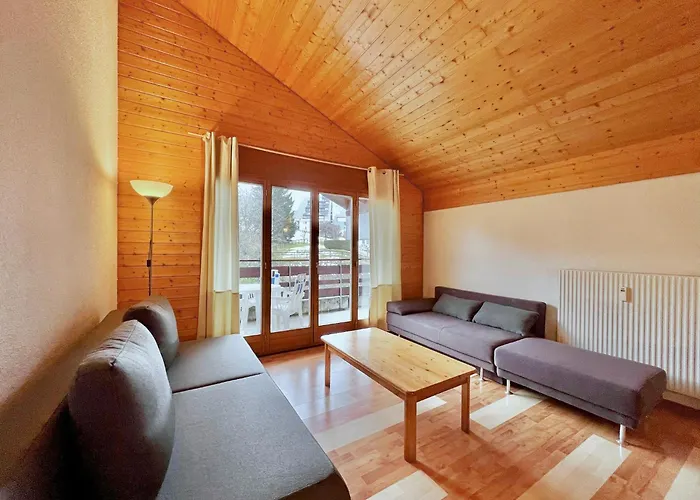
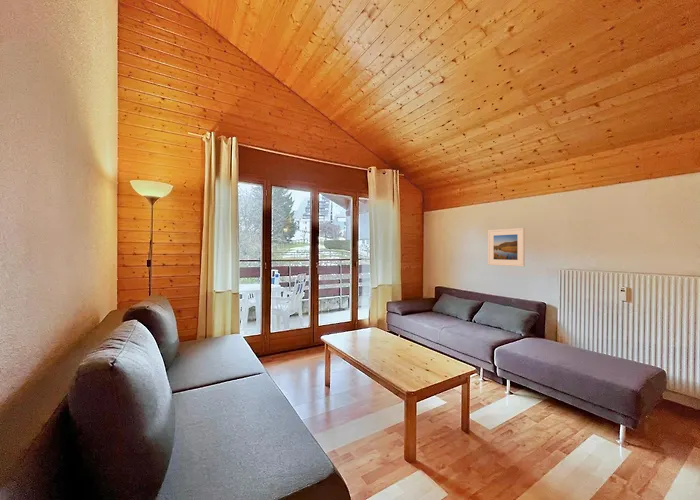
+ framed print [487,227,526,267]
